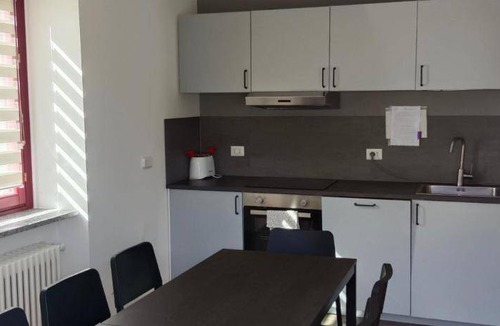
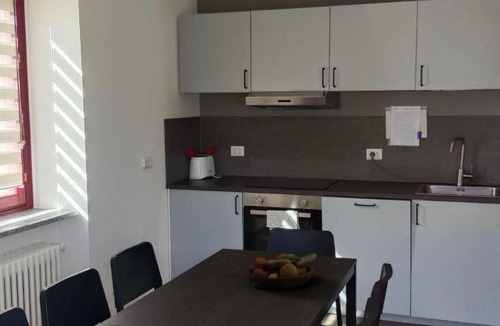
+ fruit bowl [245,252,318,290]
